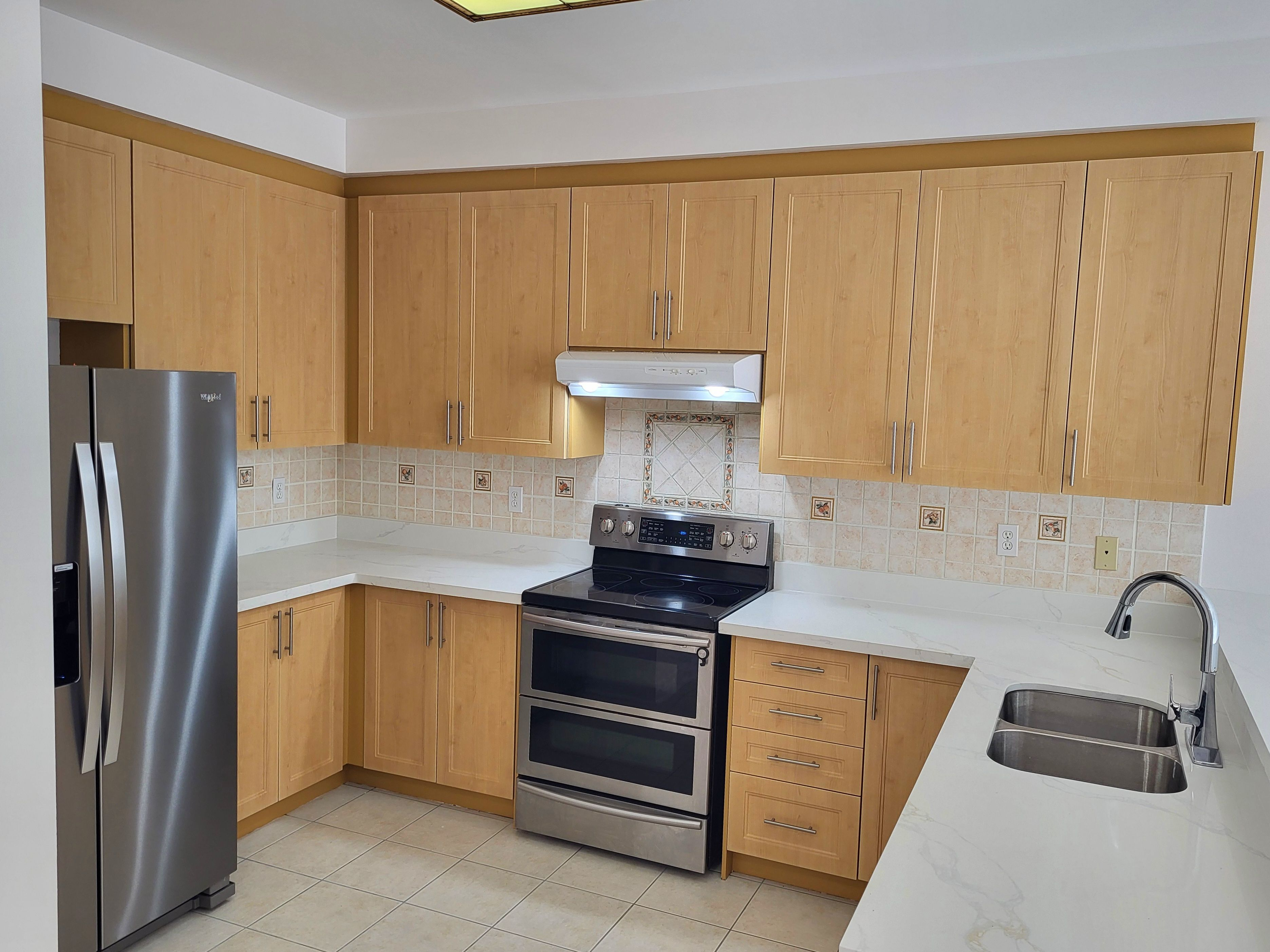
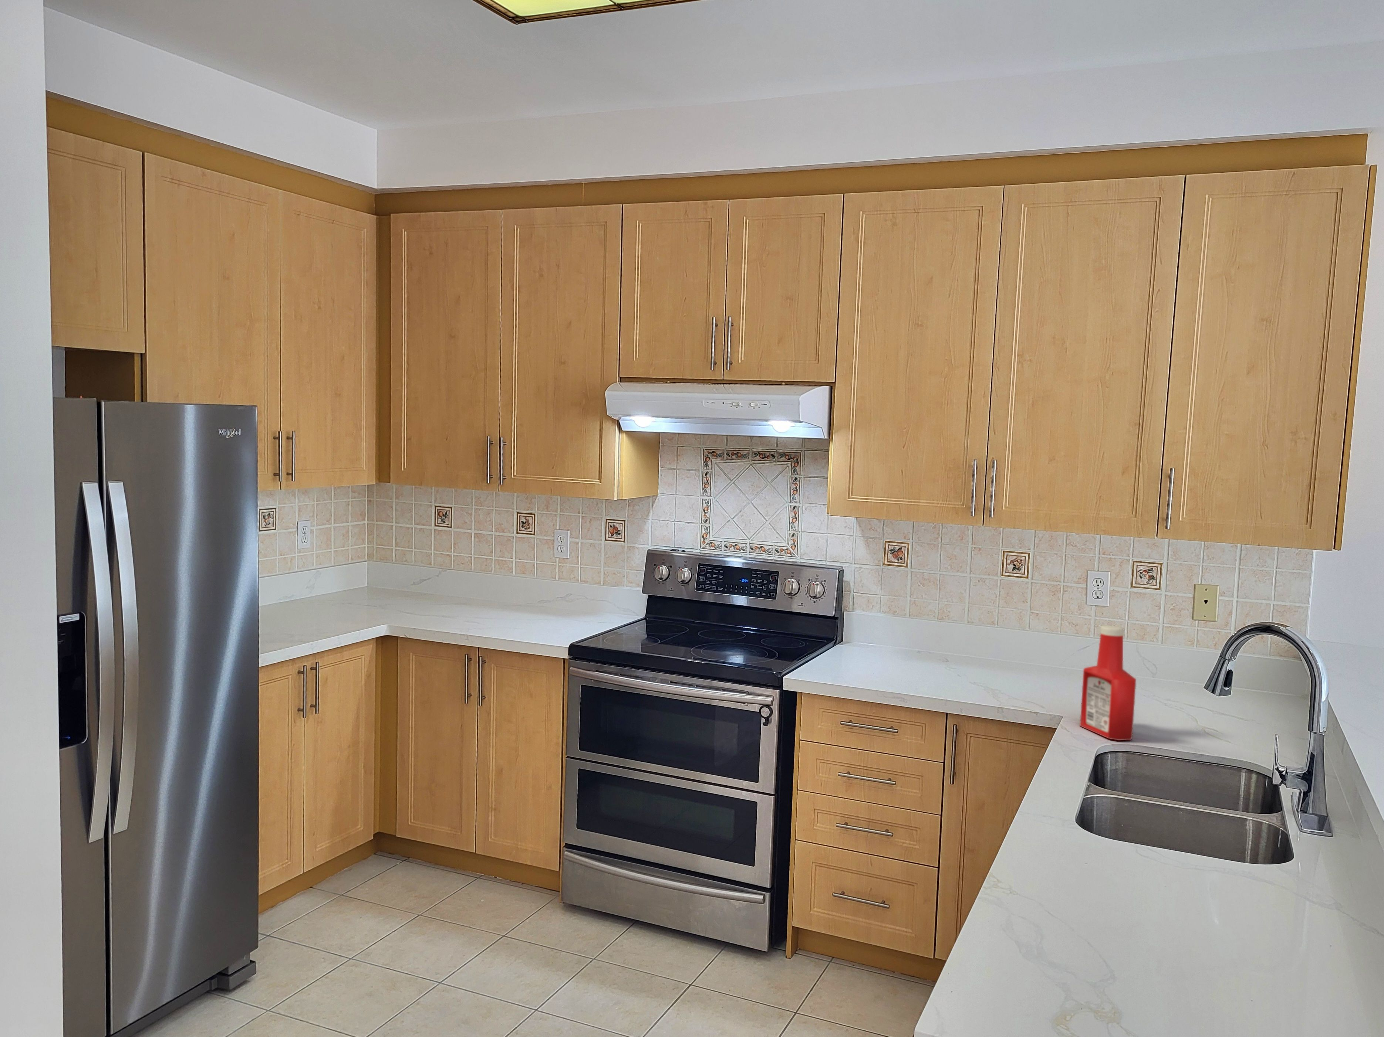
+ soap bottle [1080,625,1137,741]
